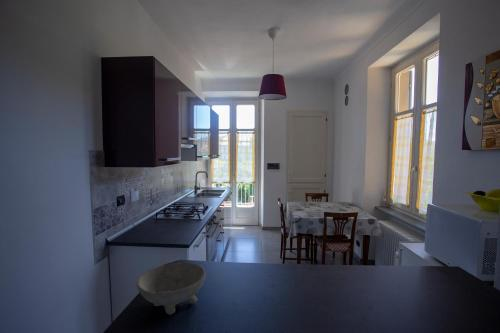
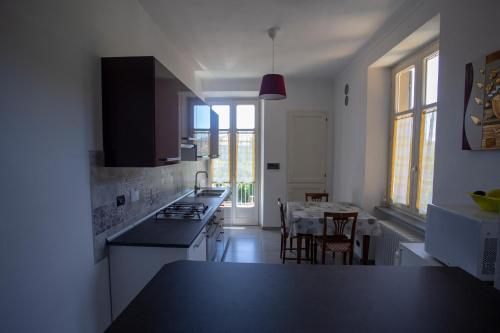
- bowl [136,261,207,316]
